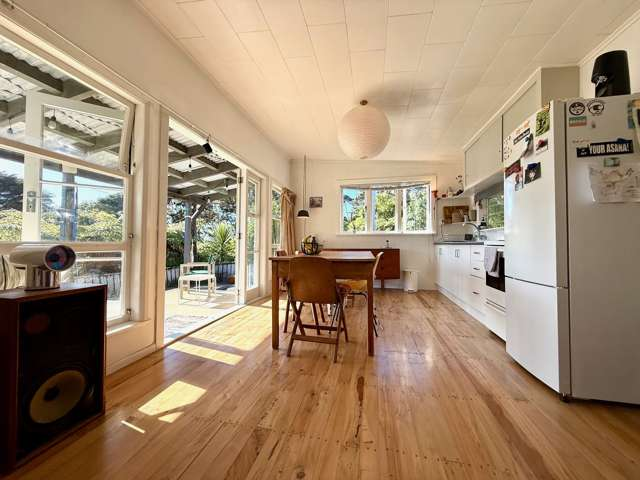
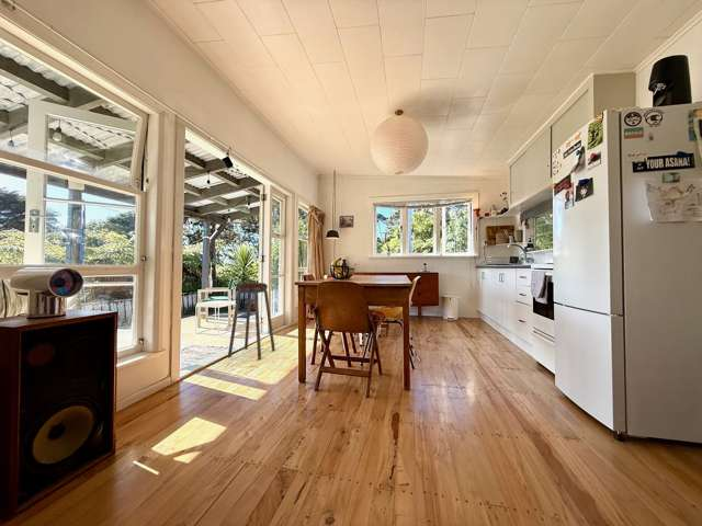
+ music stool [227,282,276,361]
